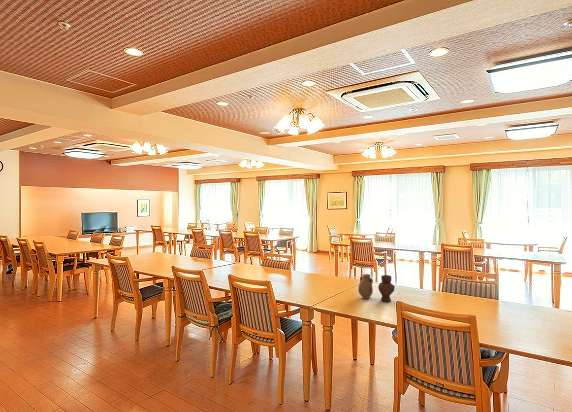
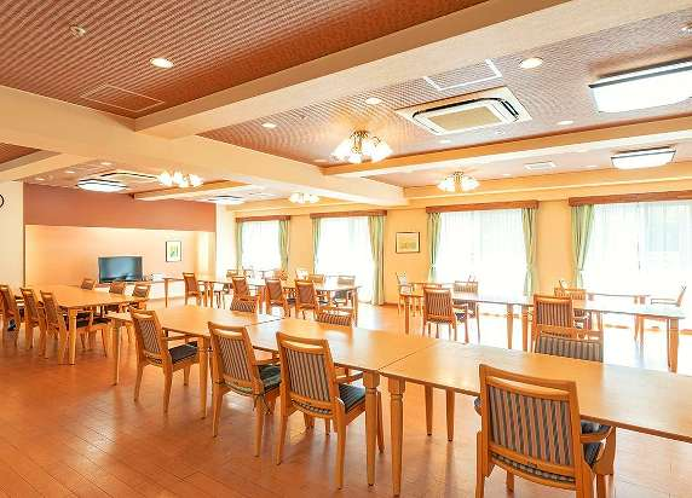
- vase [357,273,396,302]
